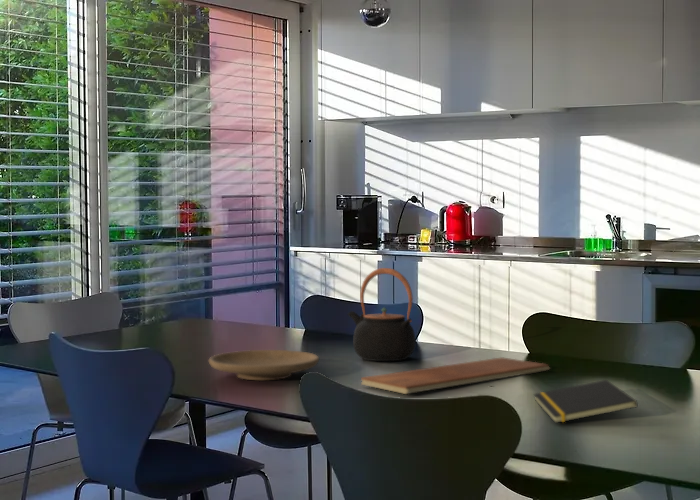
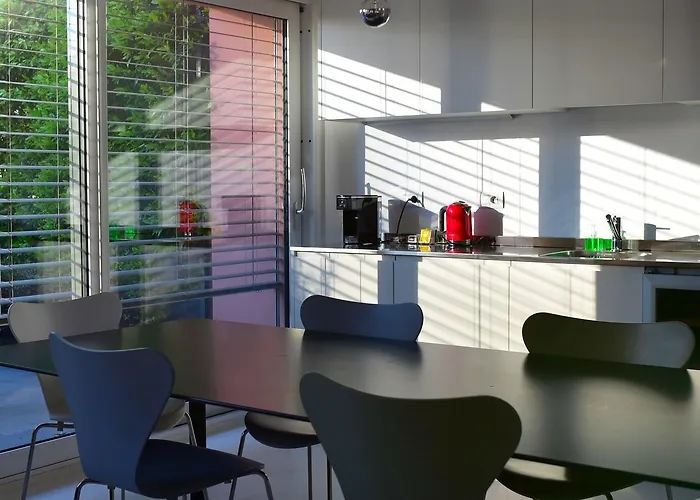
- notepad [533,379,639,424]
- chopping board [360,356,551,395]
- plate [208,349,320,381]
- teapot [346,267,416,362]
